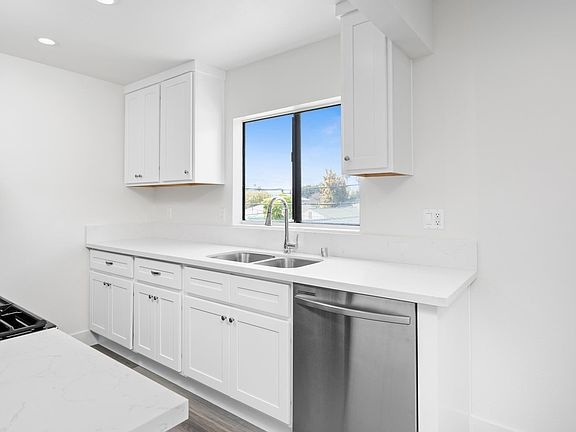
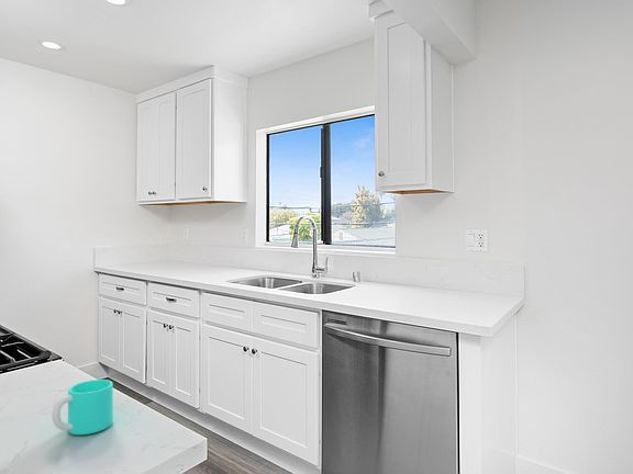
+ cup [52,379,114,436]
